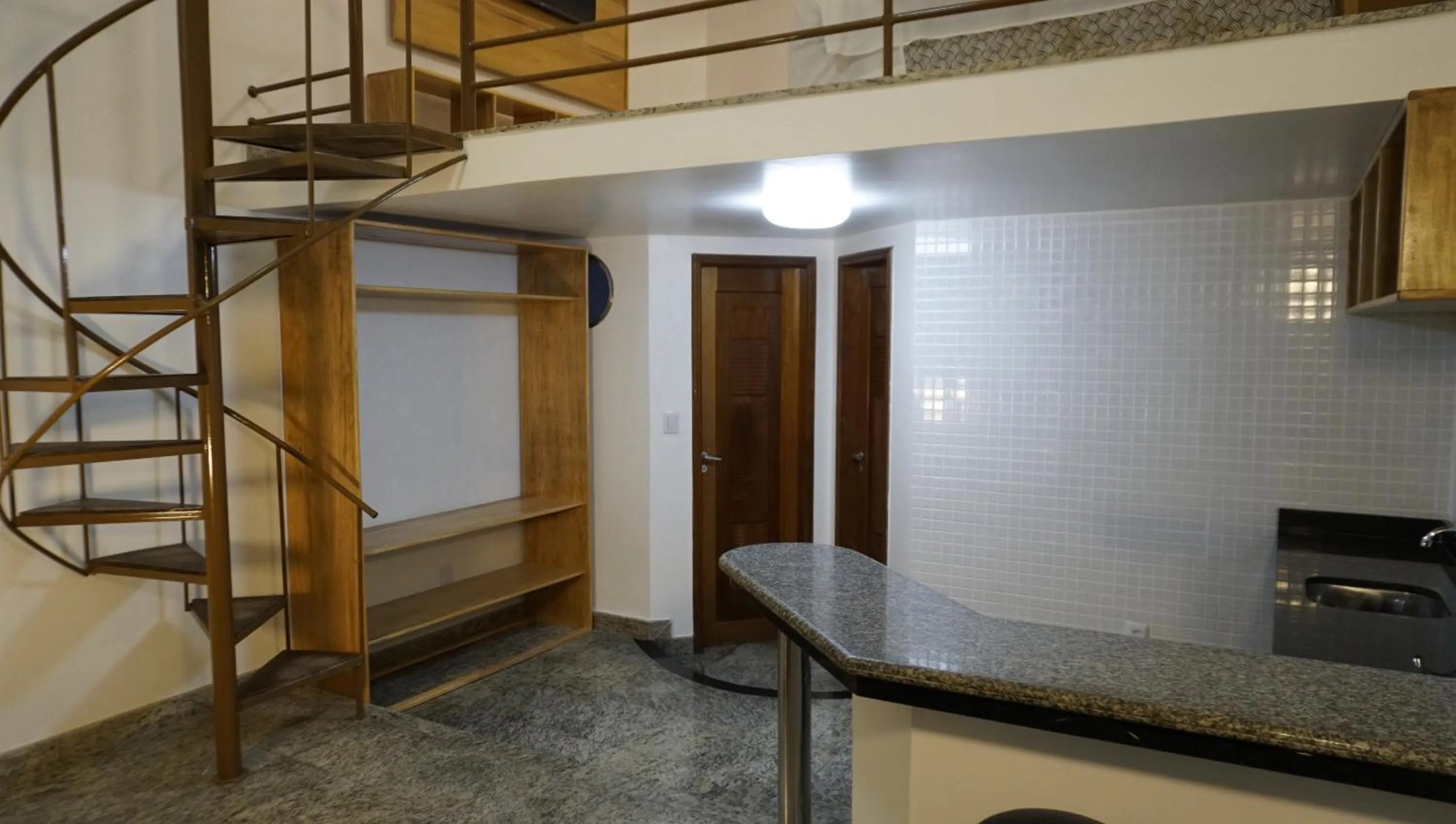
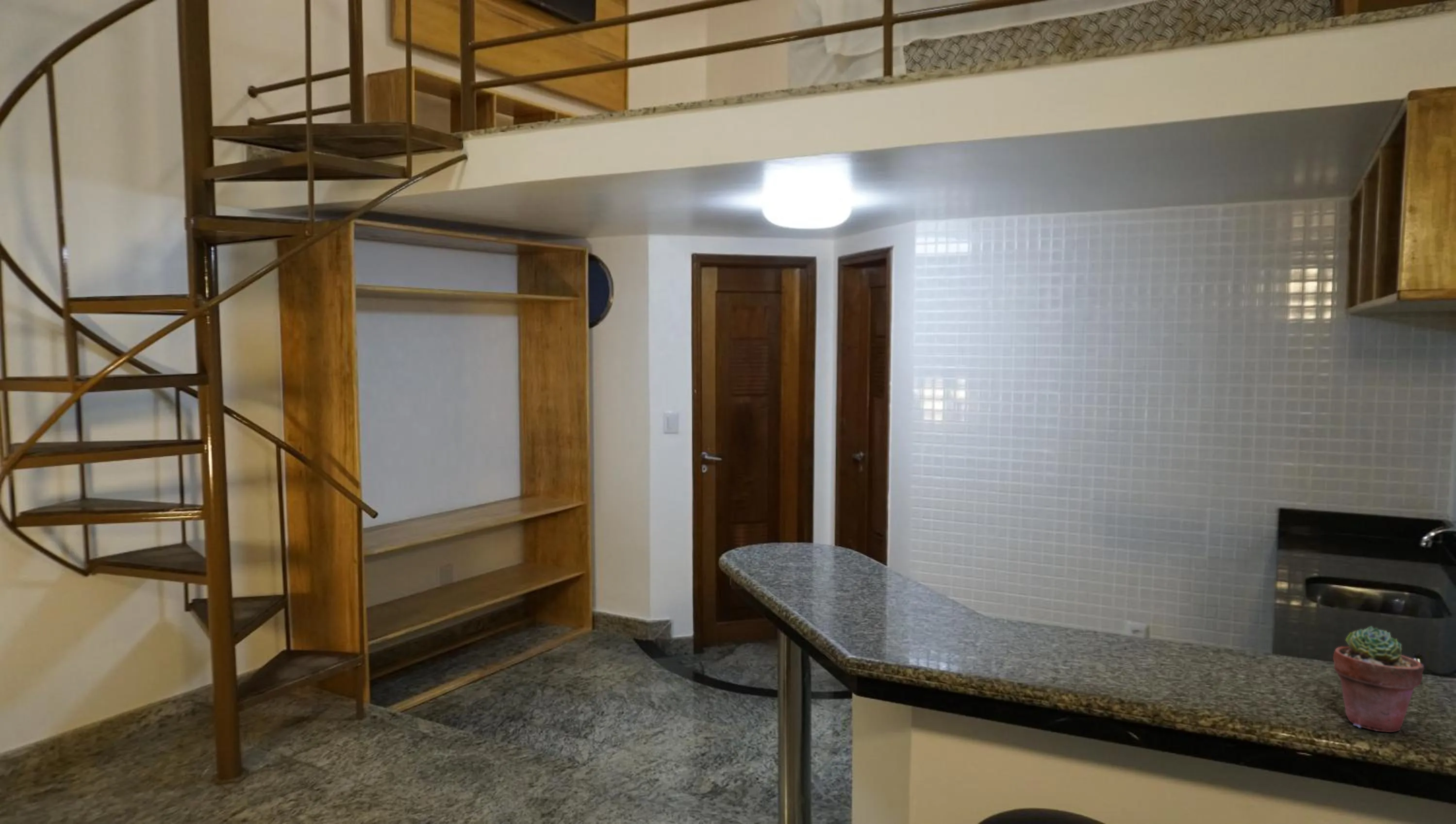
+ potted succulent [1333,626,1425,733]
